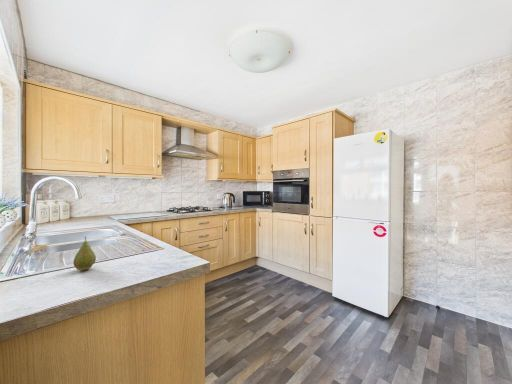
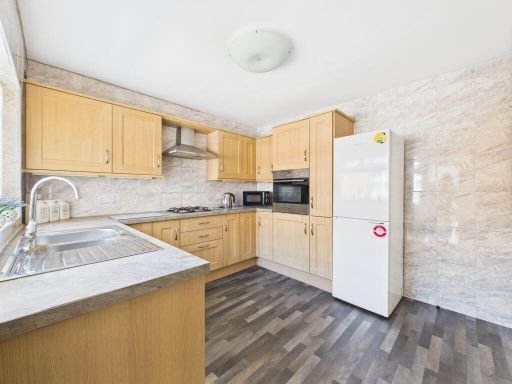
- fruit [72,236,97,271]
